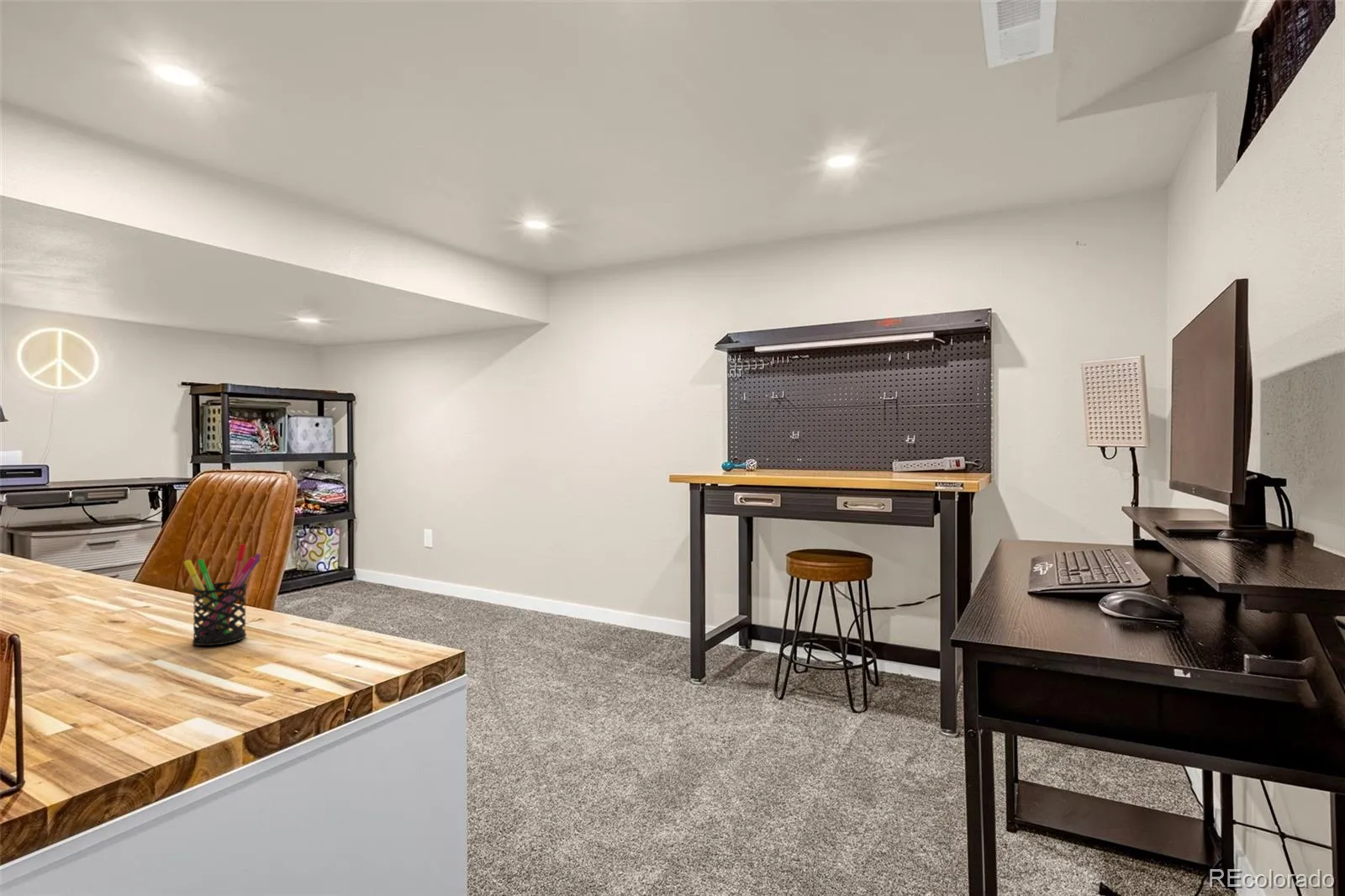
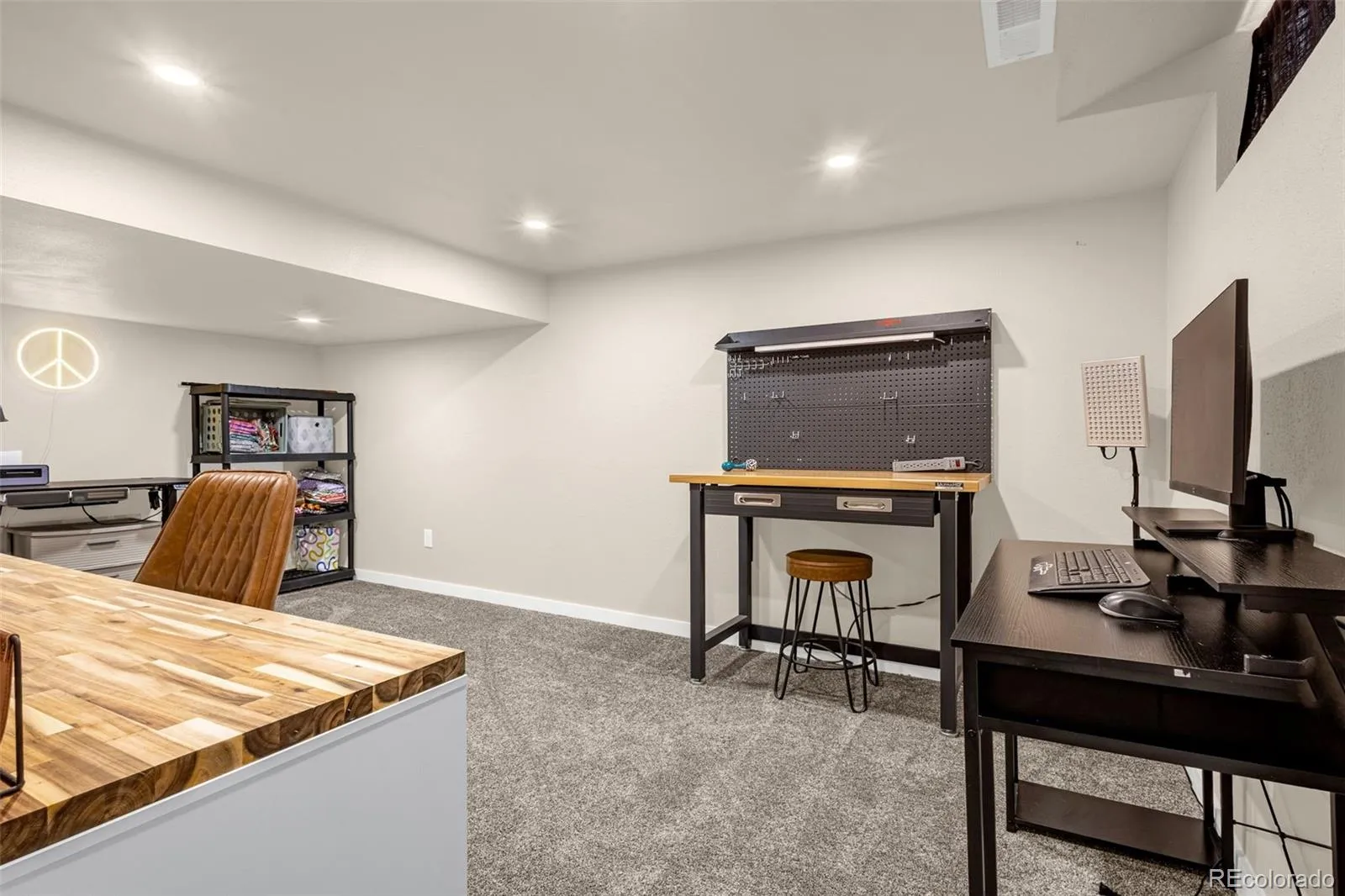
- pen holder [183,543,262,646]
